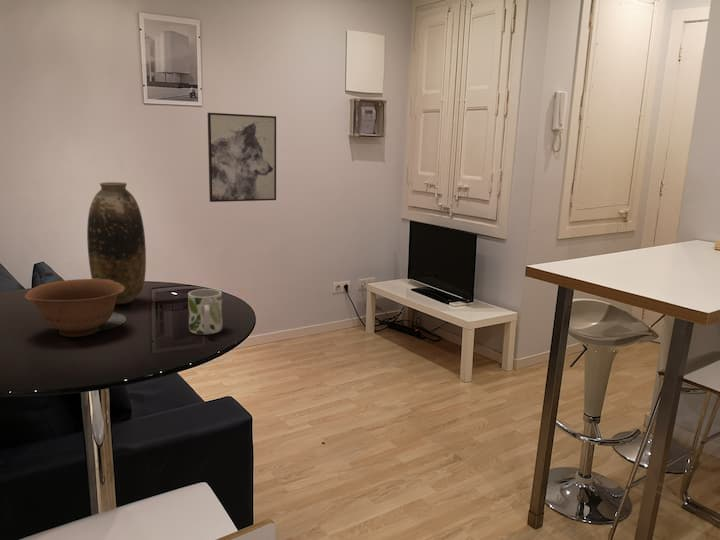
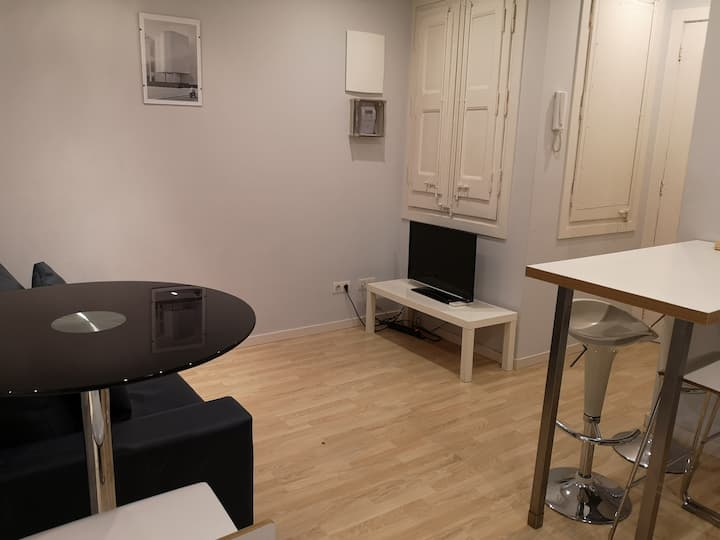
- bowl [24,278,125,338]
- wall art [207,112,277,203]
- vase [86,181,147,305]
- mug [187,288,224,335]
